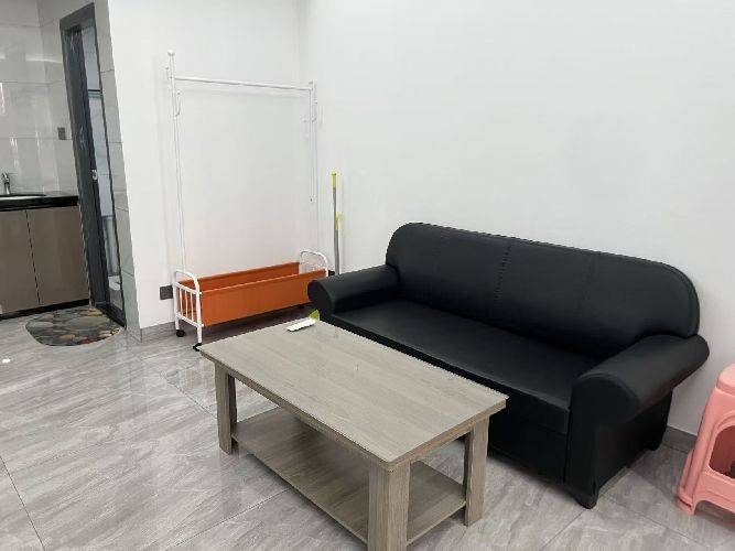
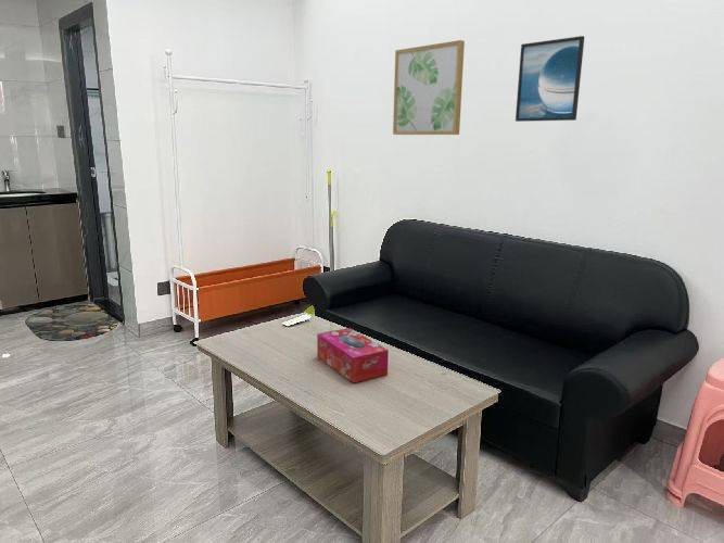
+ wall art [392,39,466,136]
+ tissue box [316,327,390,384]
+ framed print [515,35,585,123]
